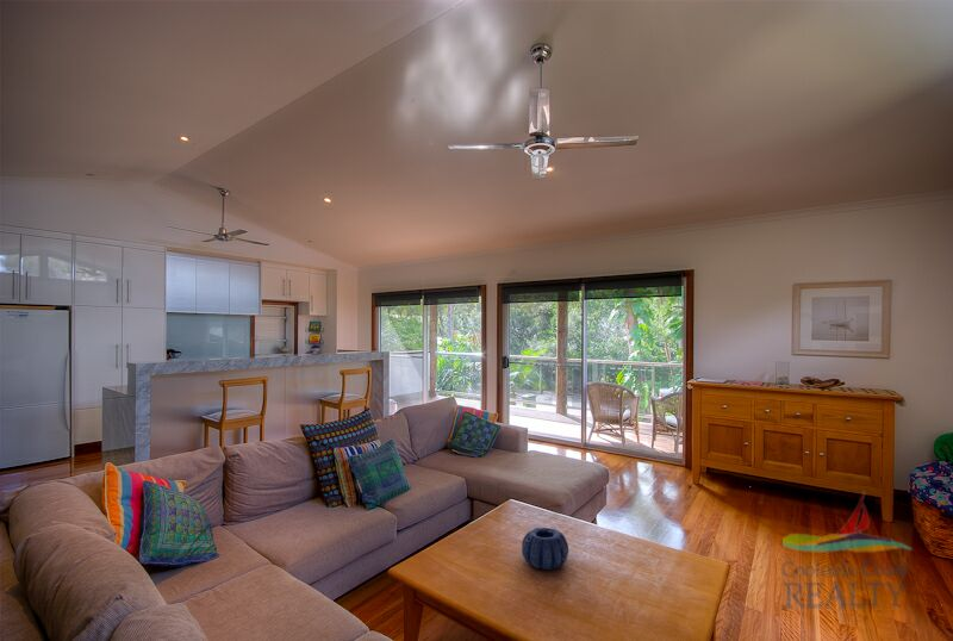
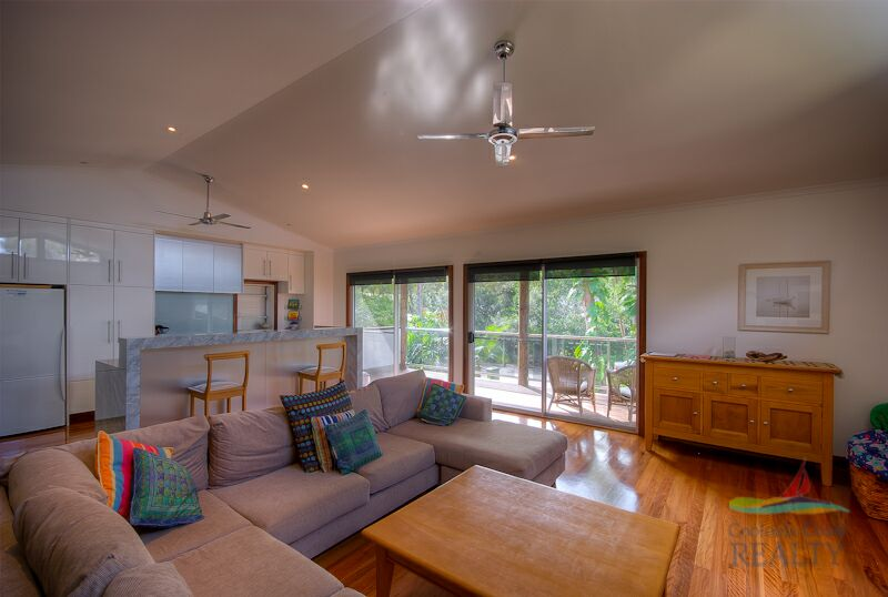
- decorative bowl [521,527,569,571]
